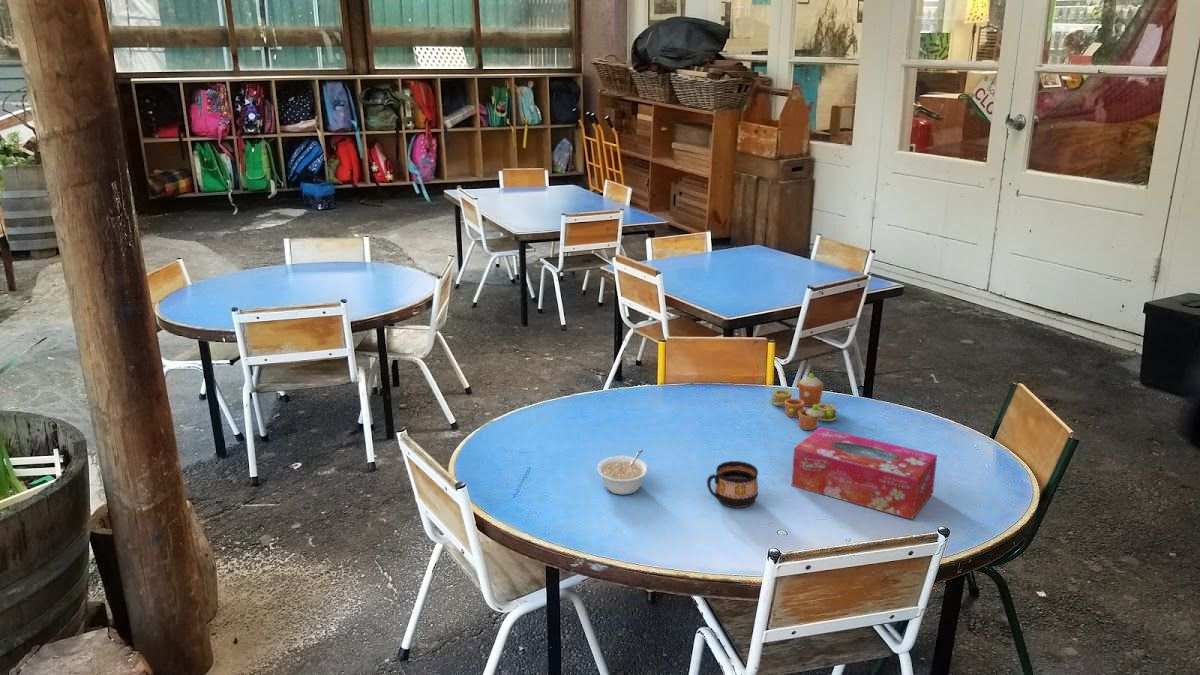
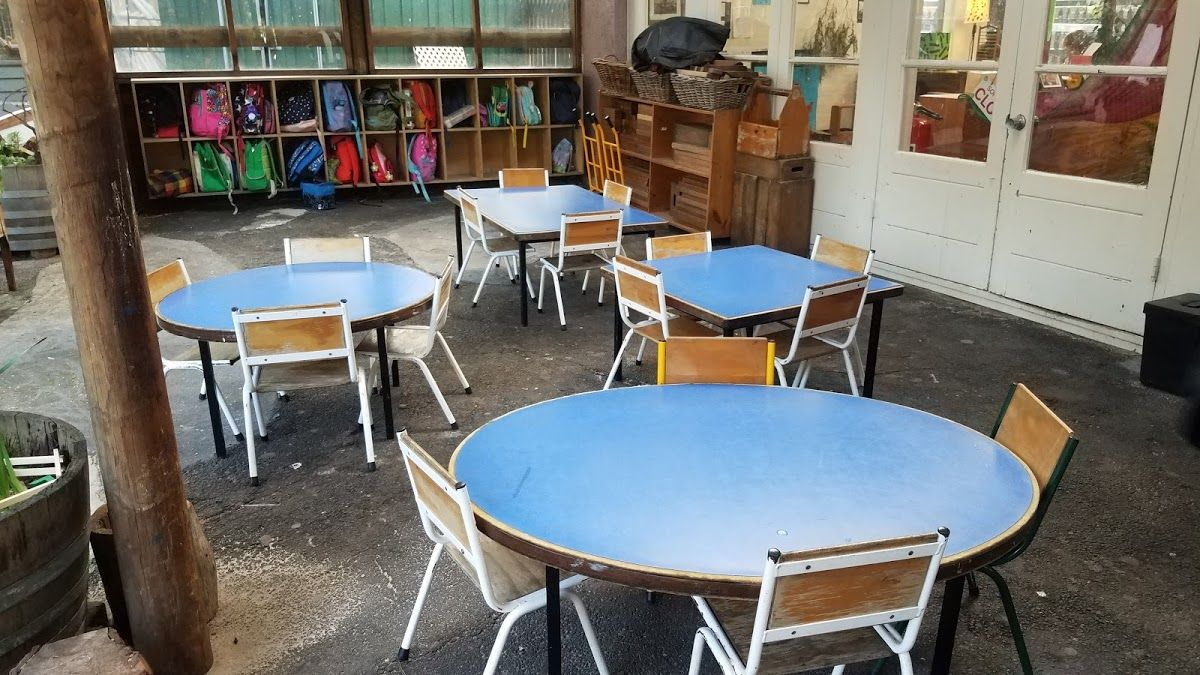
- tissue box [791,426,938,521]
- cup [706,460,759,509]
- legume [596,449,649,496]
- toy tea set [770,372,838,431]
